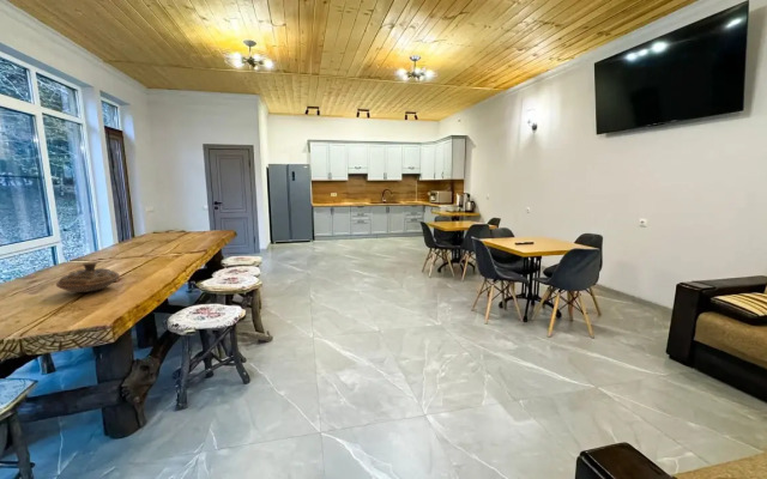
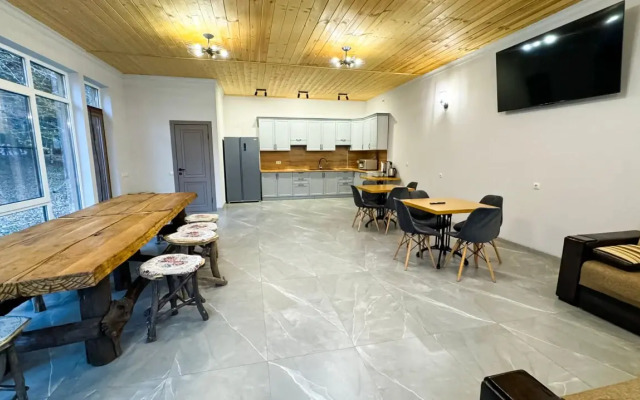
- decorative bowl [55,261,120,293]
